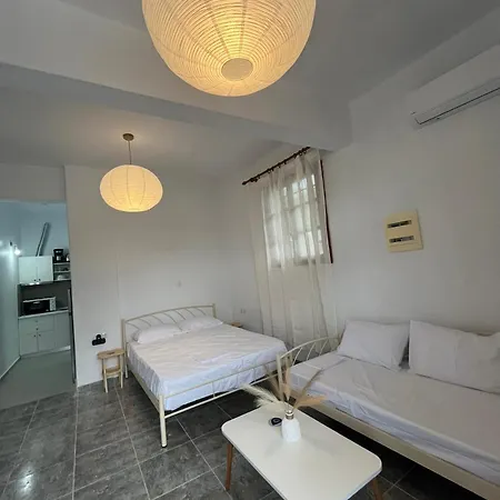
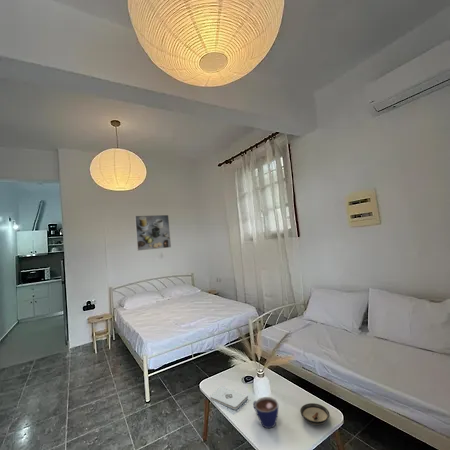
+ saucer [299,402,331,426]
+ notepad [209,385,249,411]
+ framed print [134,214,172,252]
+ cup [252,396,279,429]
